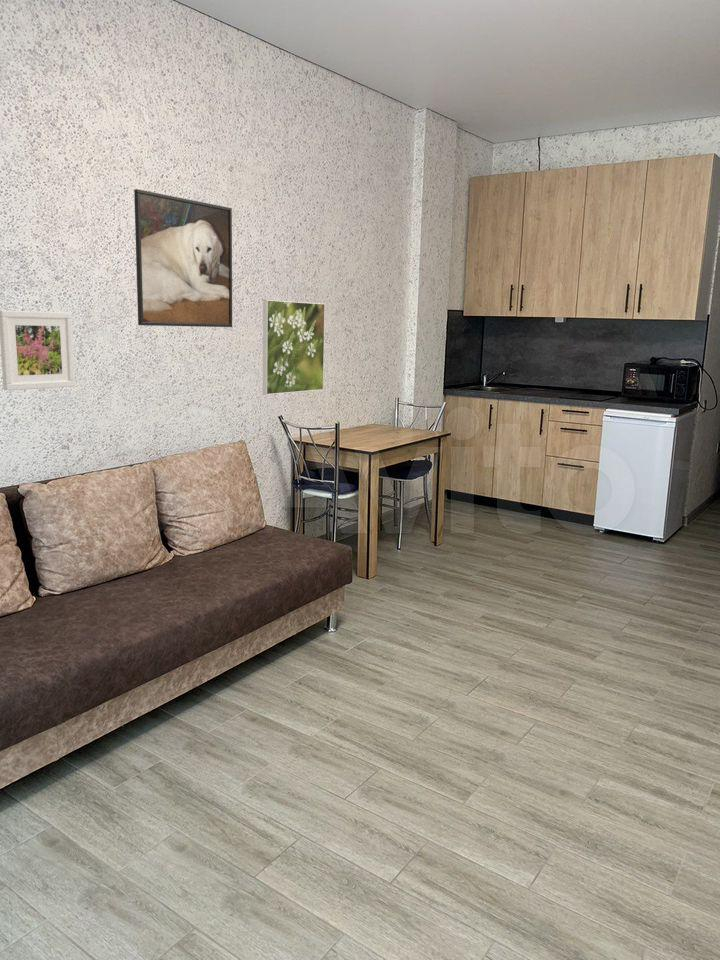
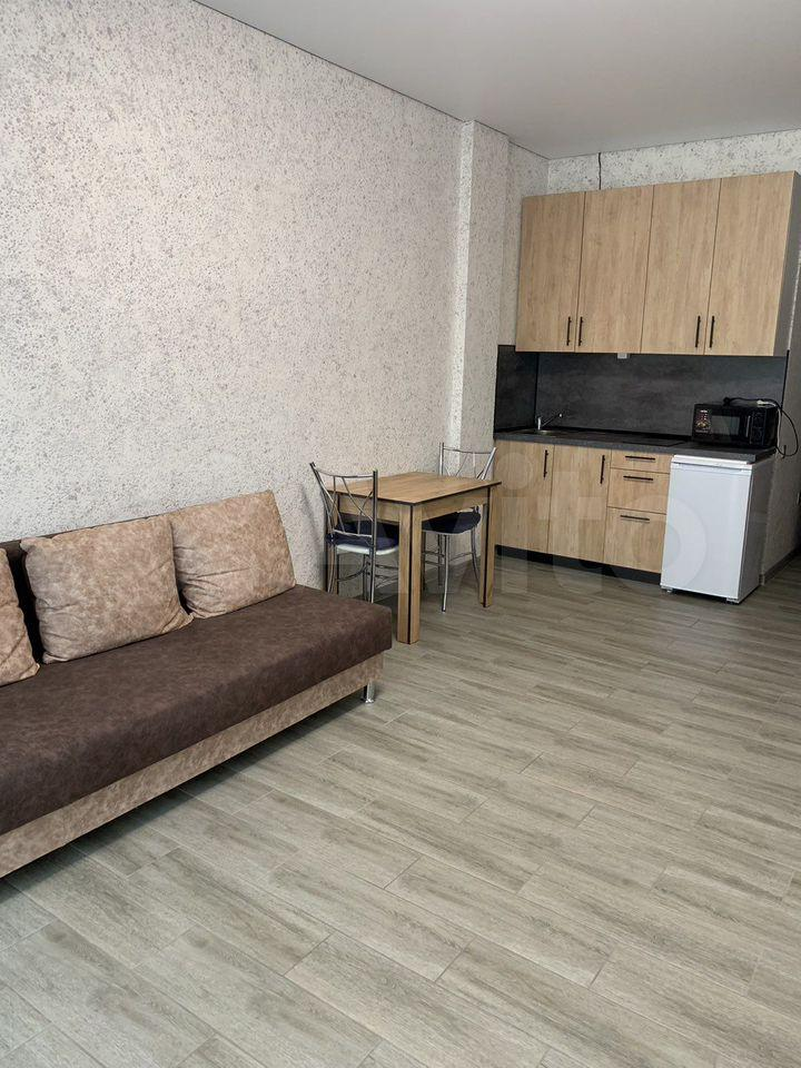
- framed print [262,299,326,396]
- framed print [0,309,76,391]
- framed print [133,188,233,328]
